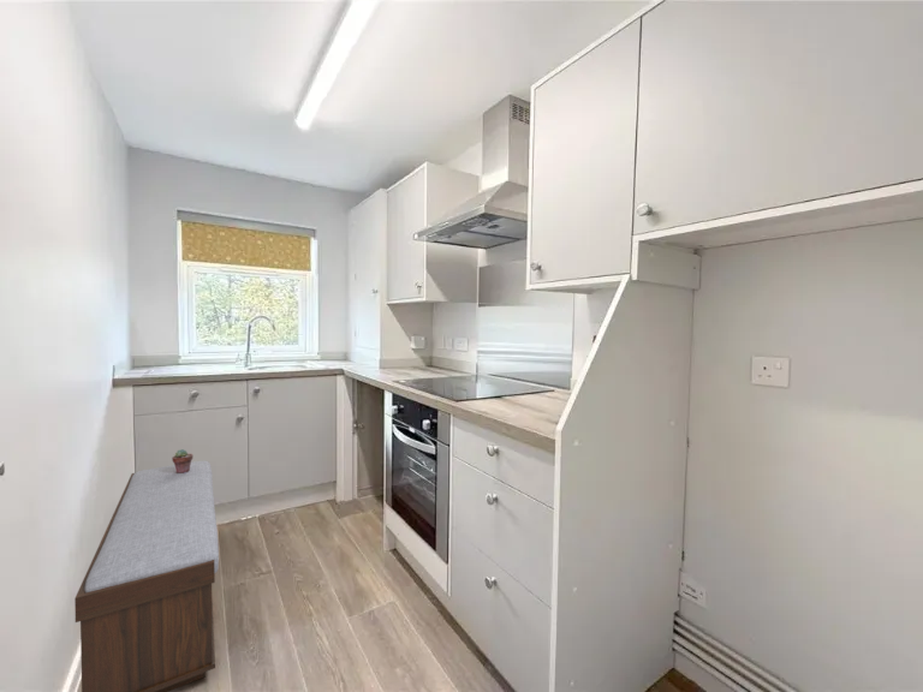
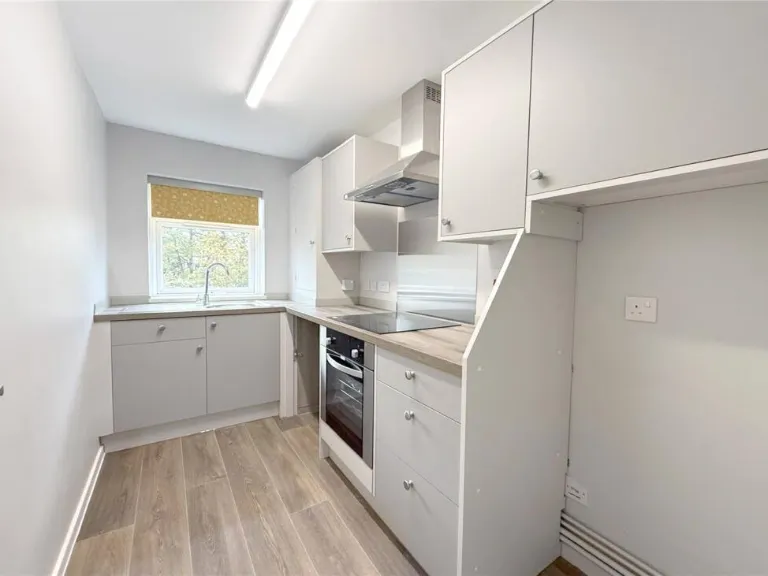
- bench [73,460,220,692]
- potted succulent [171,448,193,473]
